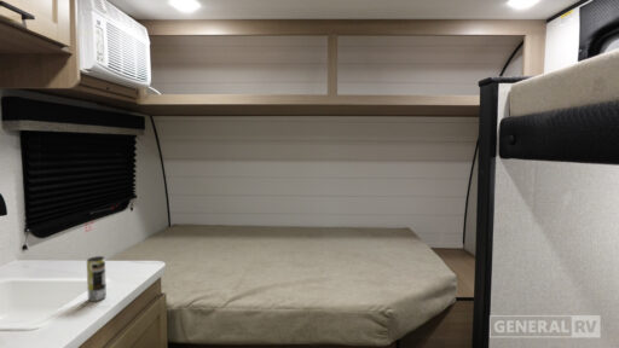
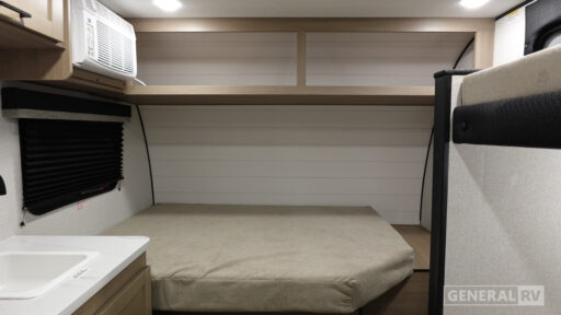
- beverage can [86,255,108,302]
